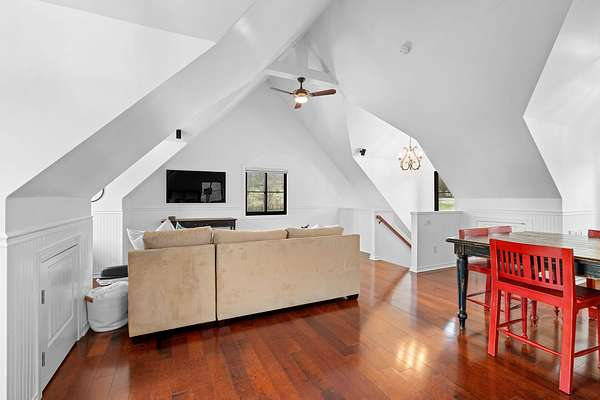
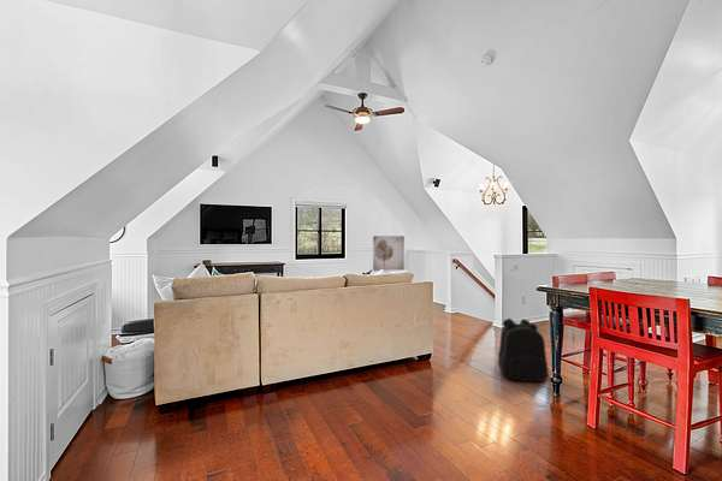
+ backpack [497,317,550,382]
+ wall art [372,234,406,272]
